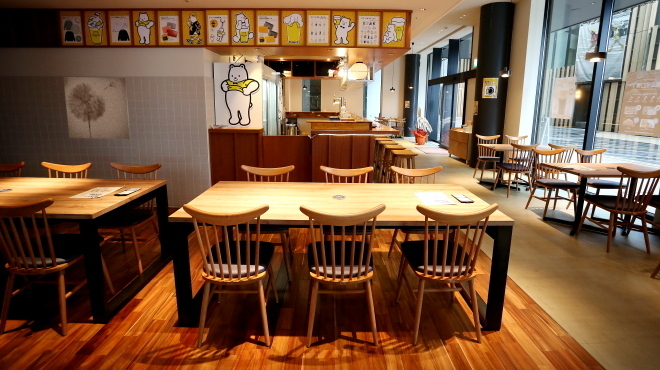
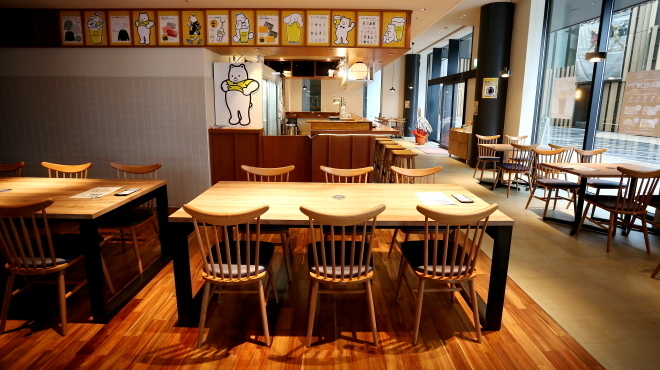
- wall art [62,76,131,140]
